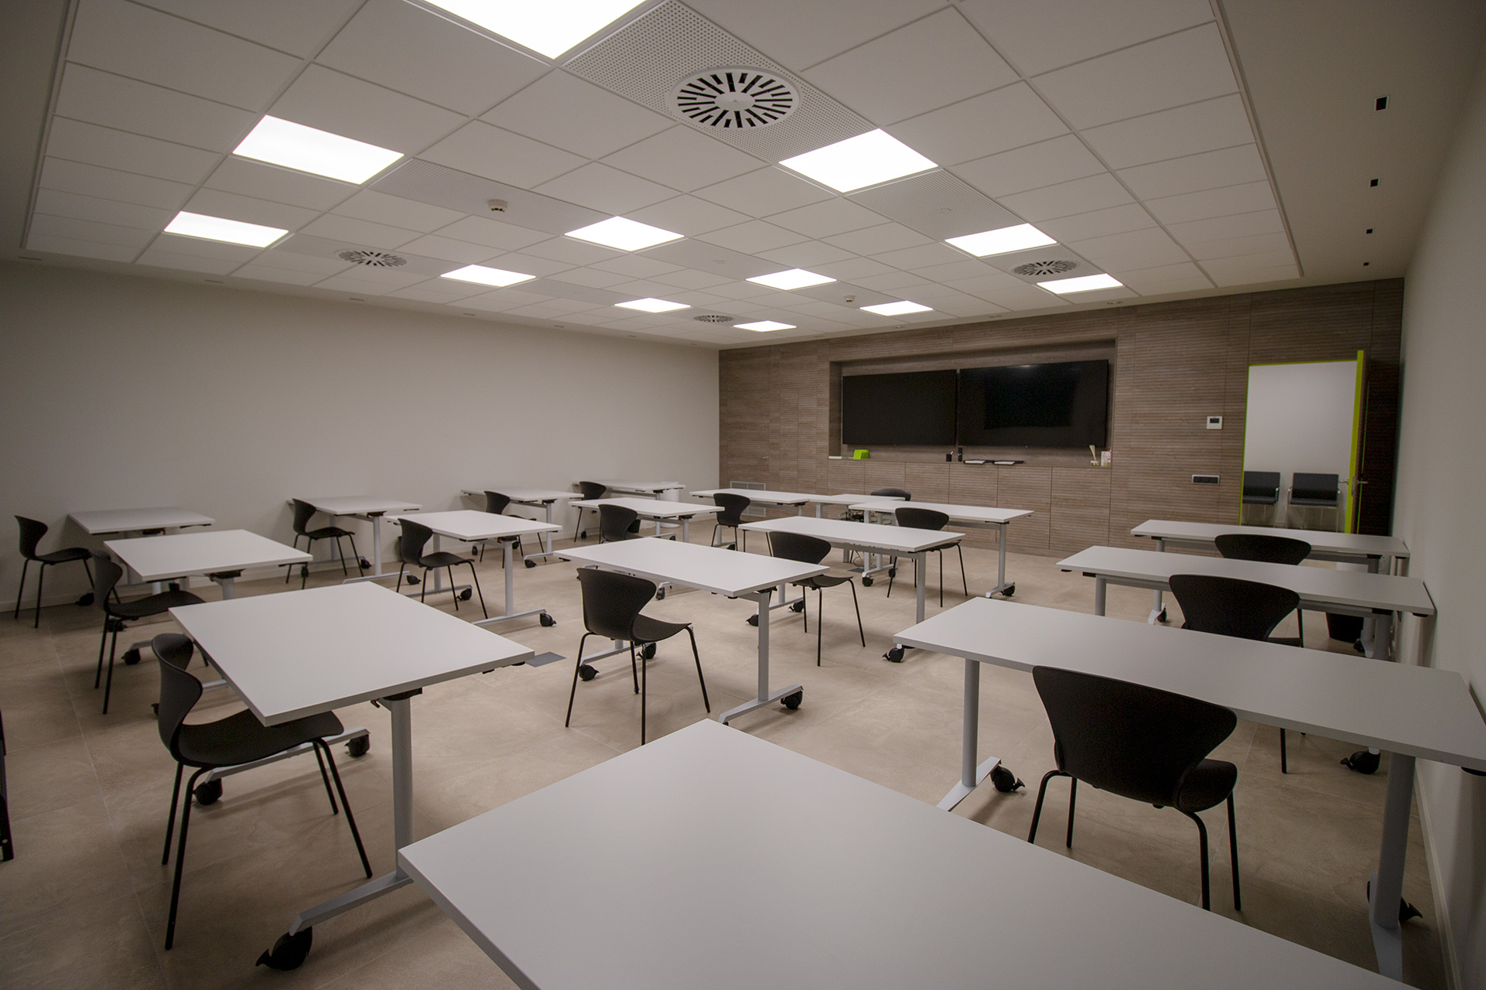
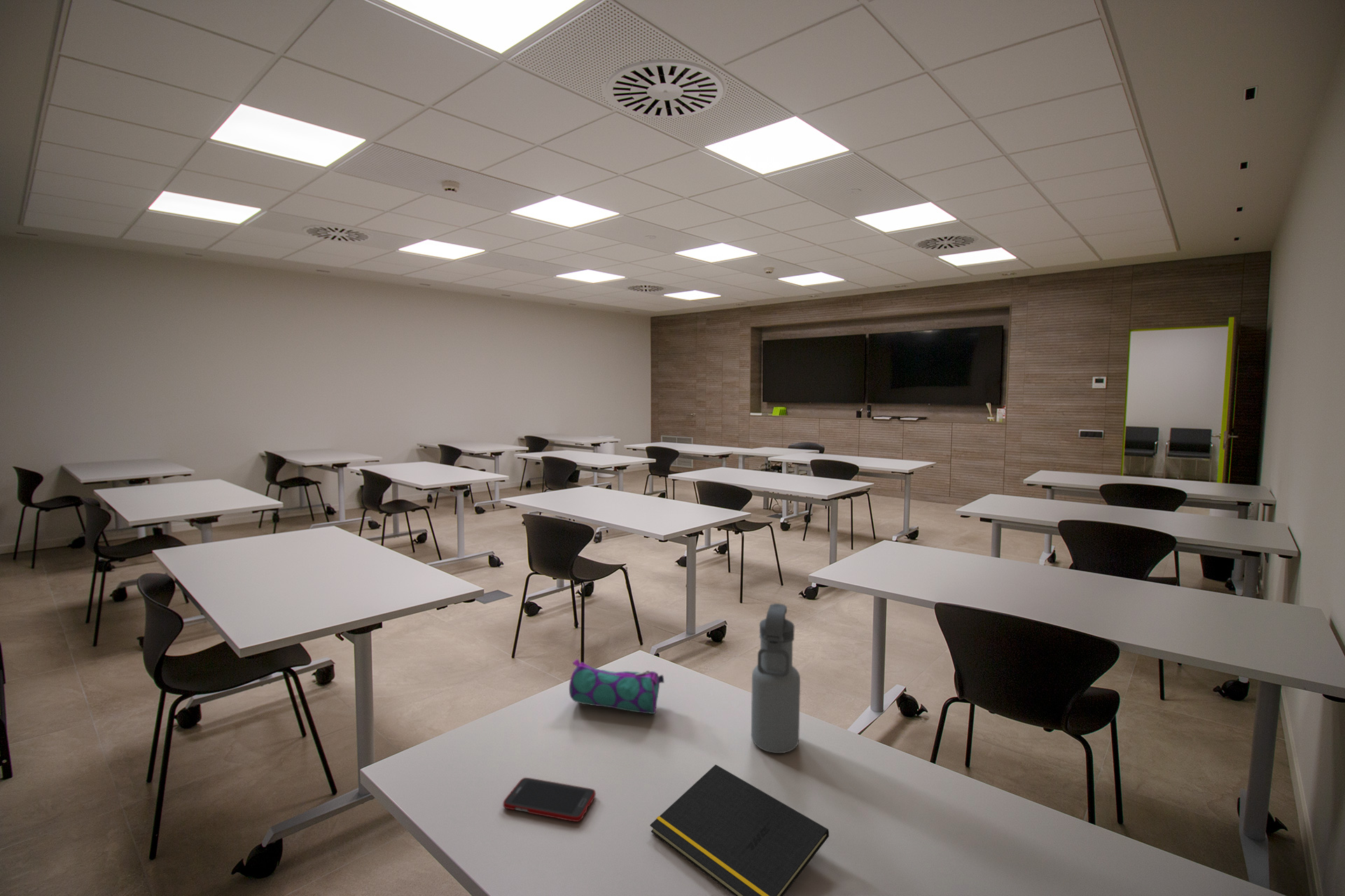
+ notepad [649,764,830,896]
+ cell phone [503,777,597,823]
+ water bottle [751,603,801,754]
+ pencil case [569,658,665,715]
